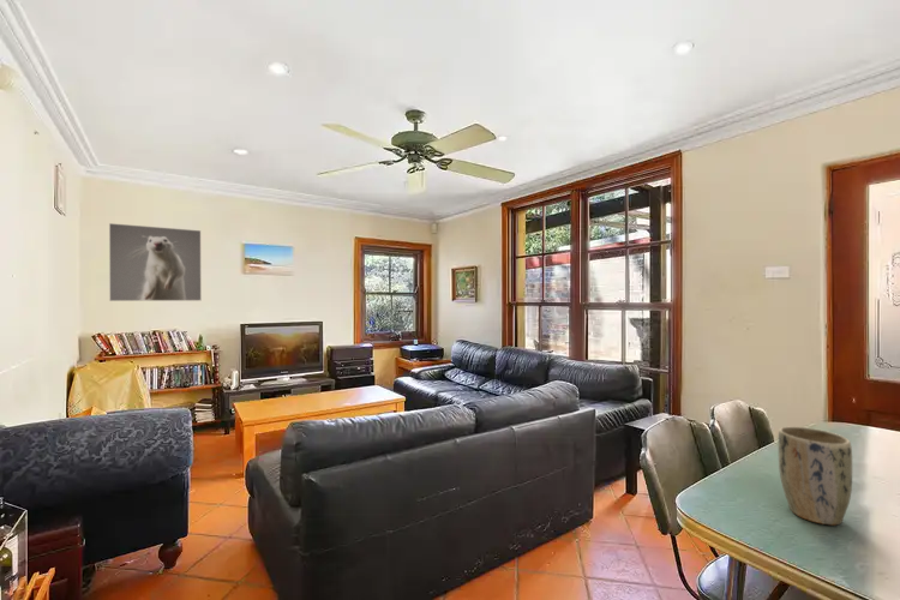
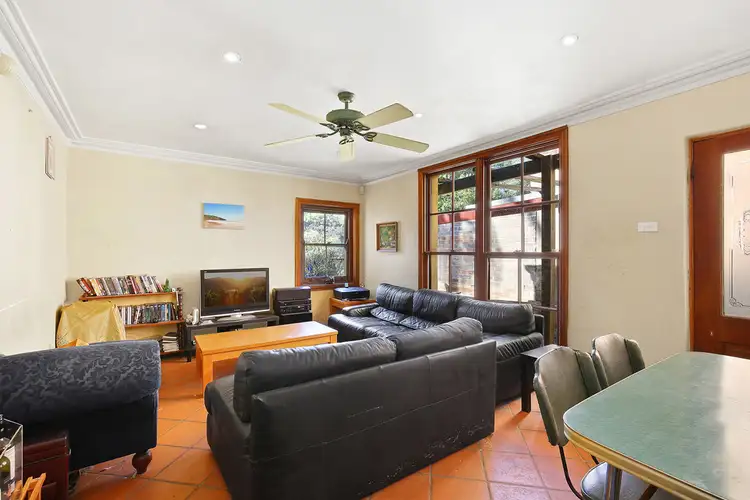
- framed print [108,222,203,302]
- plant pot [778,426,853,526]
